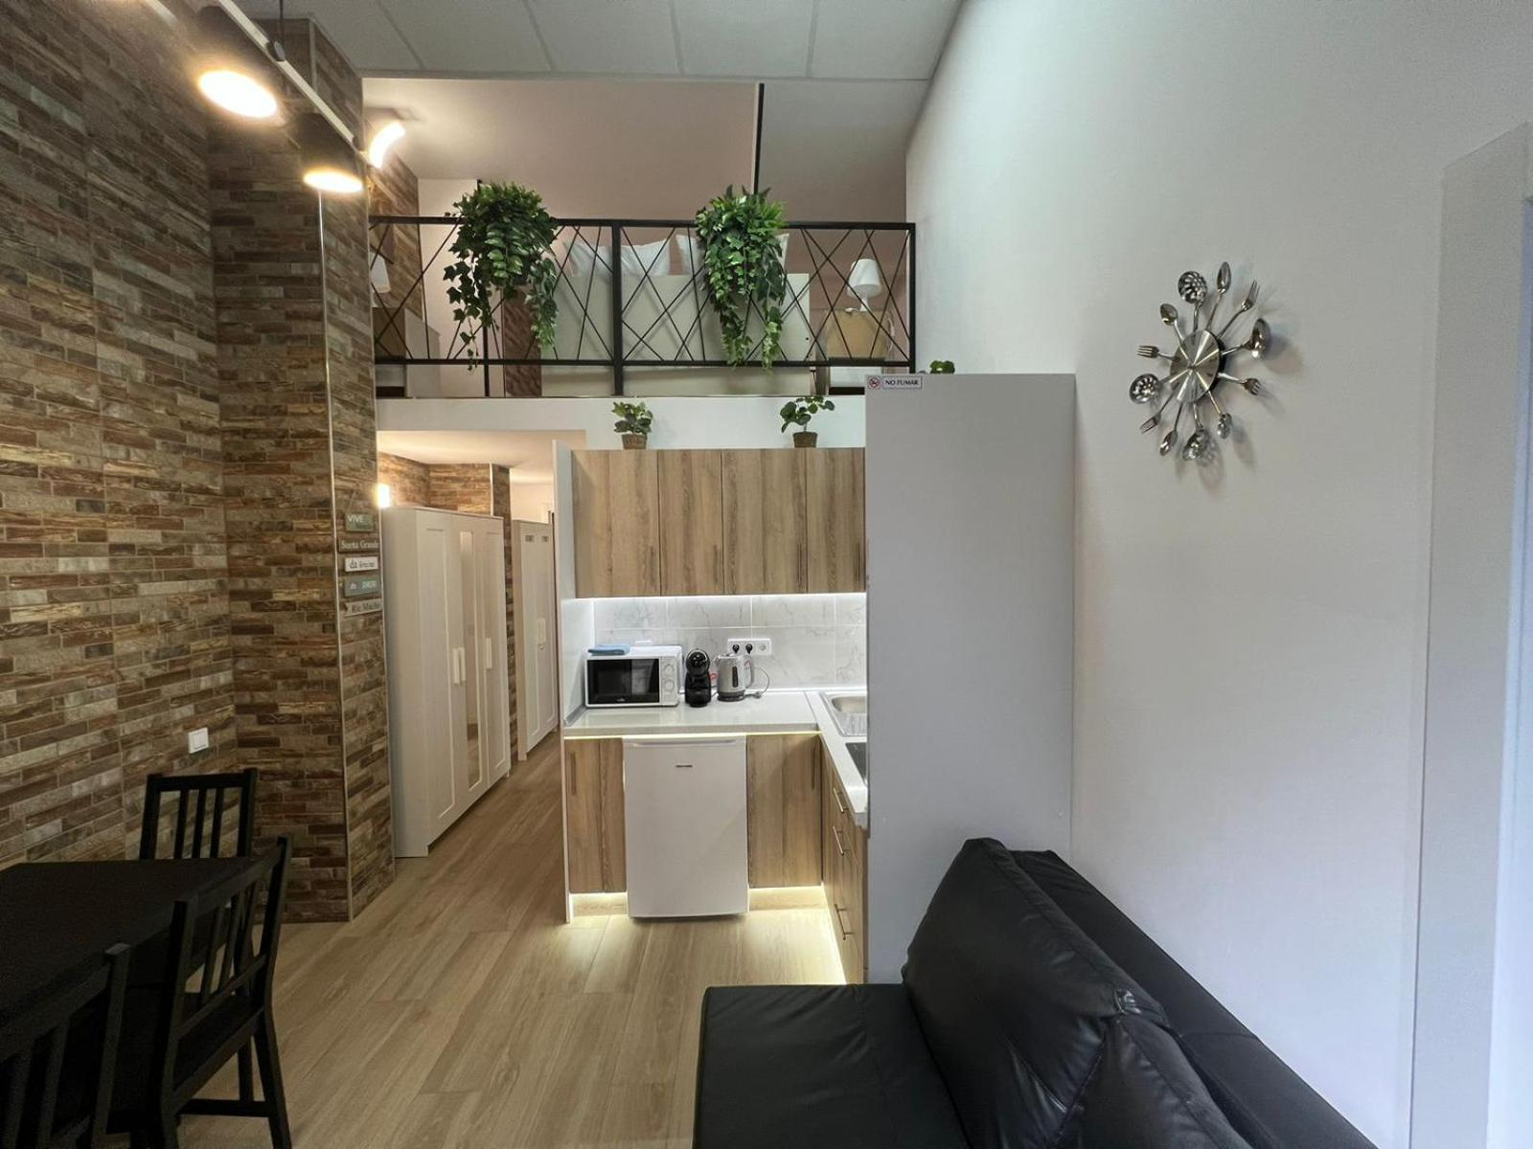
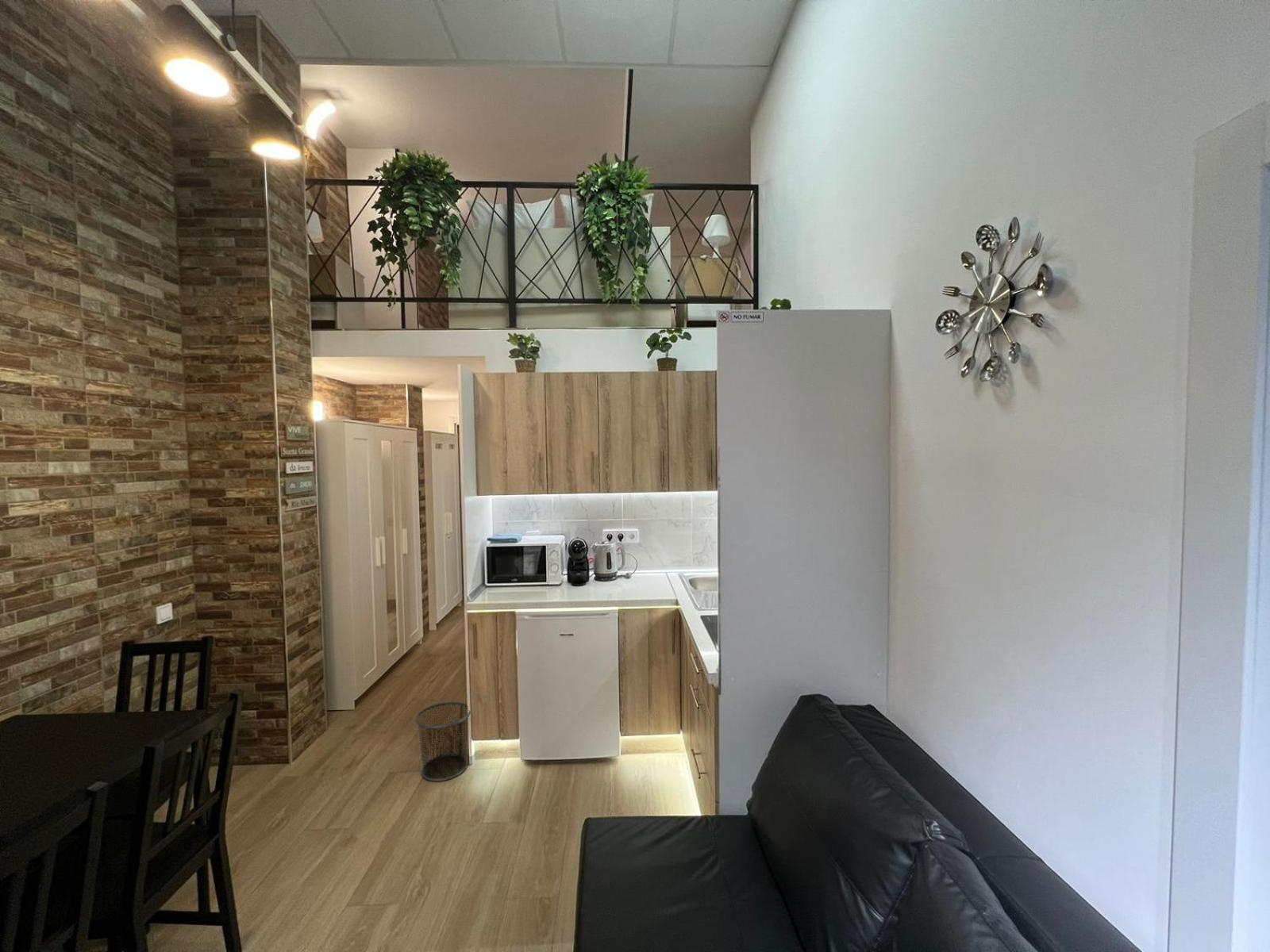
+ waste bin [414,701,471,782]
